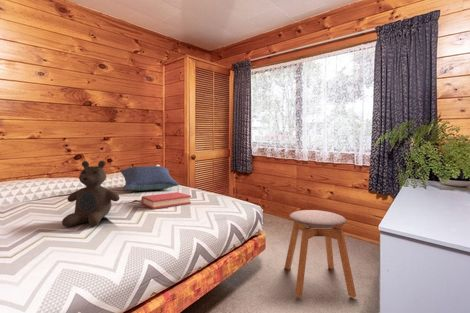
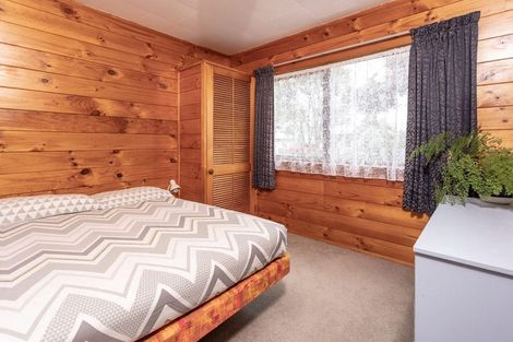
- teddy bear [61,160,120,228]
- hardback book [141,191,192,210]
- stool [284,209,357,299]
- pillow [119,165,180,192]
